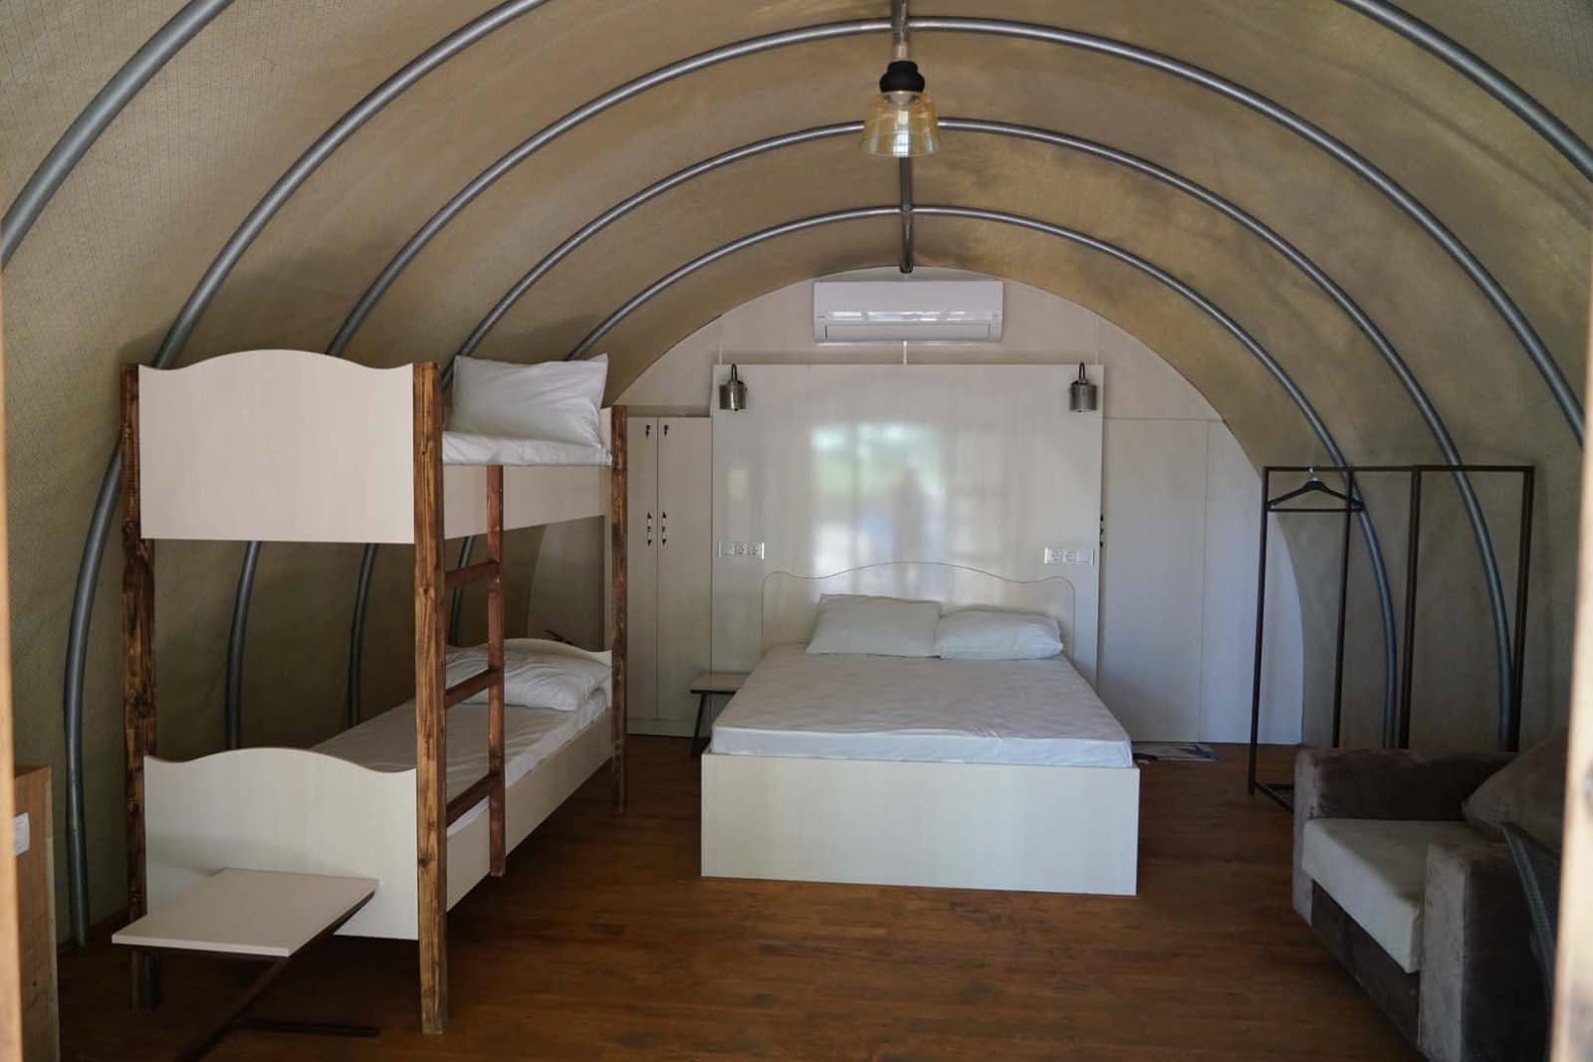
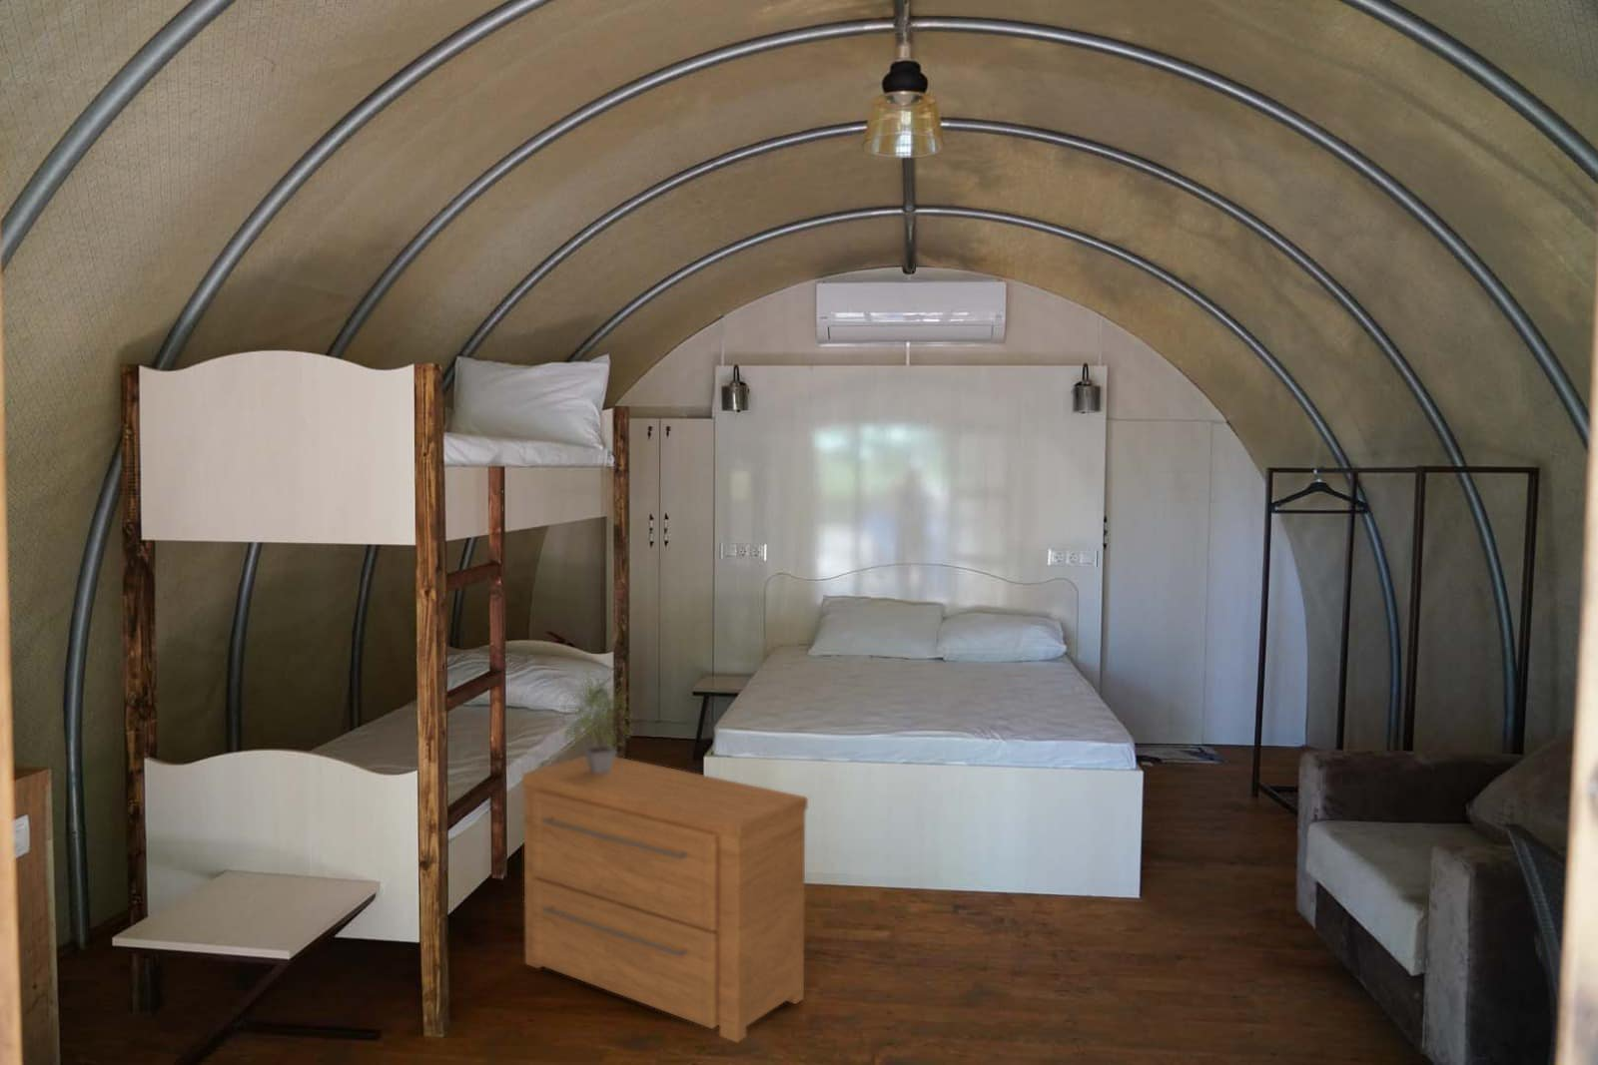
+ chest of drawers [521,756,809,1044]
+ potted plant [553,669,638,774]
